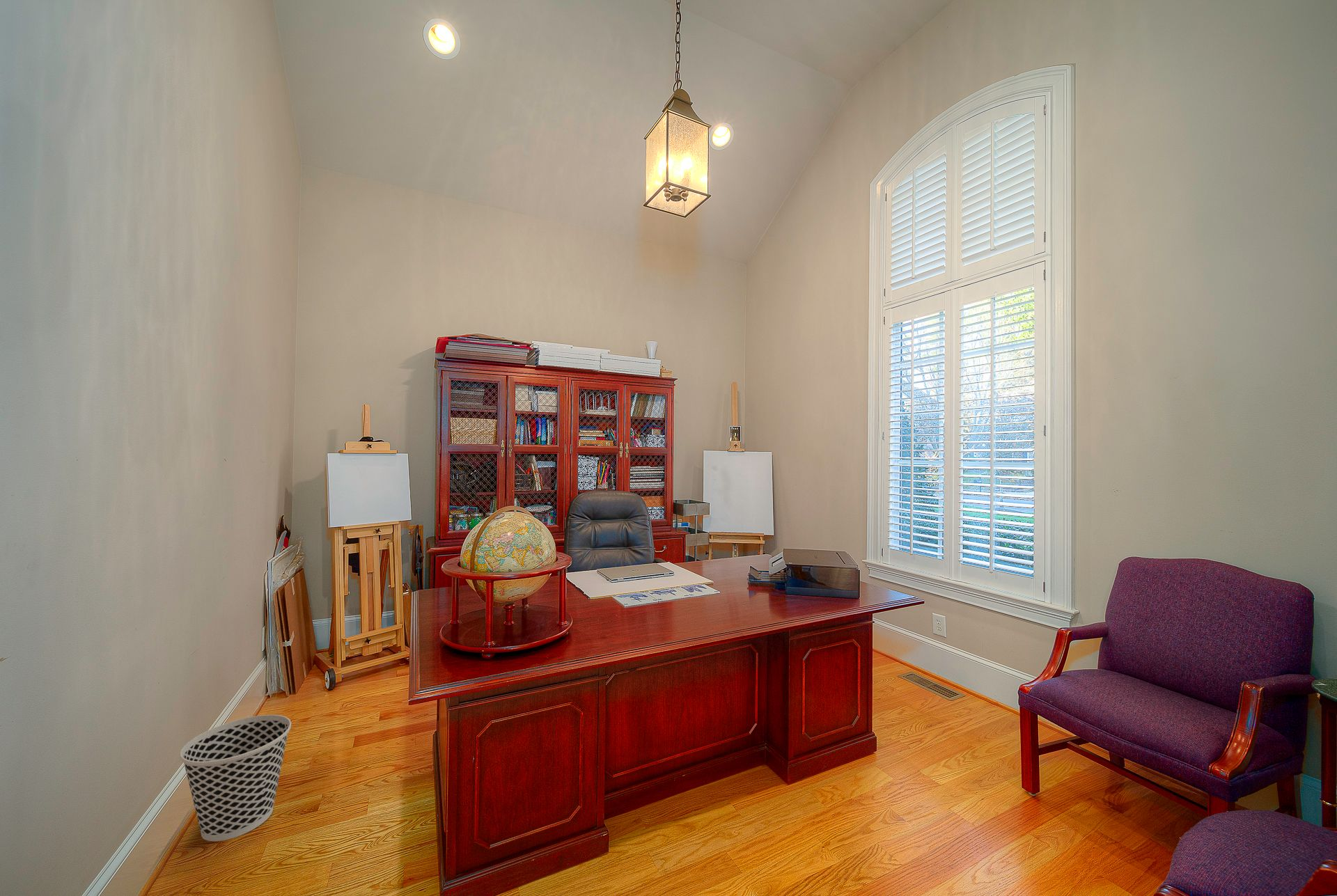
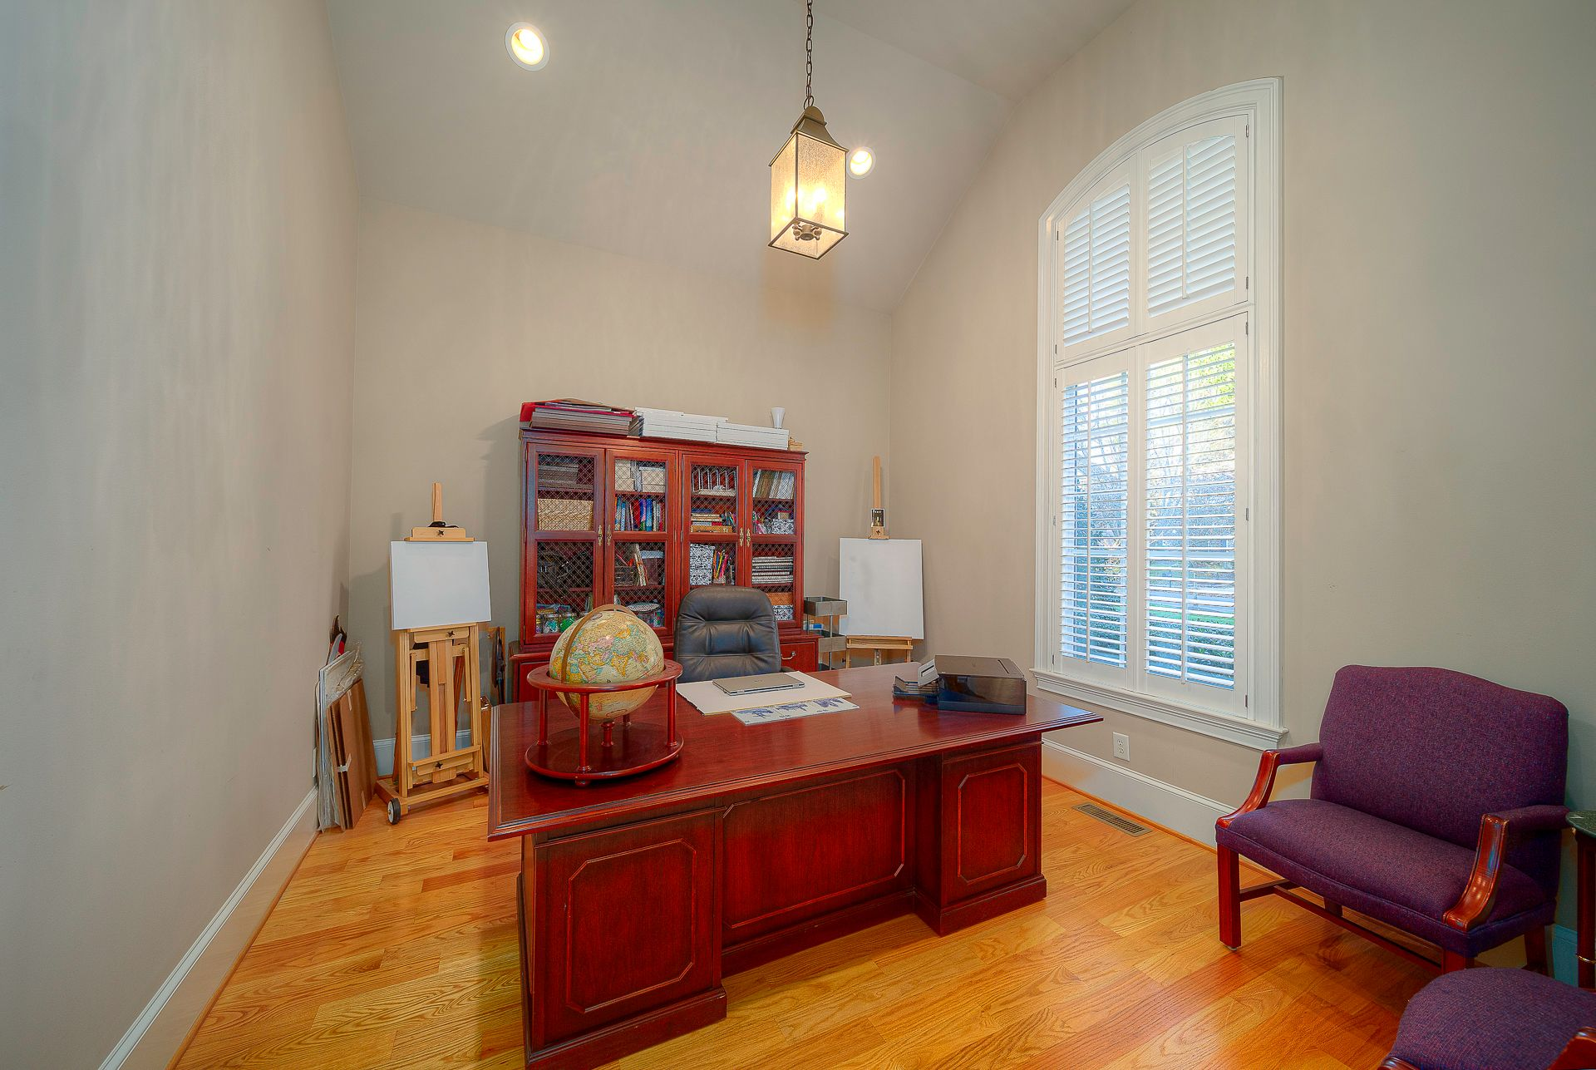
- wastebasket [179,714,292,842]
